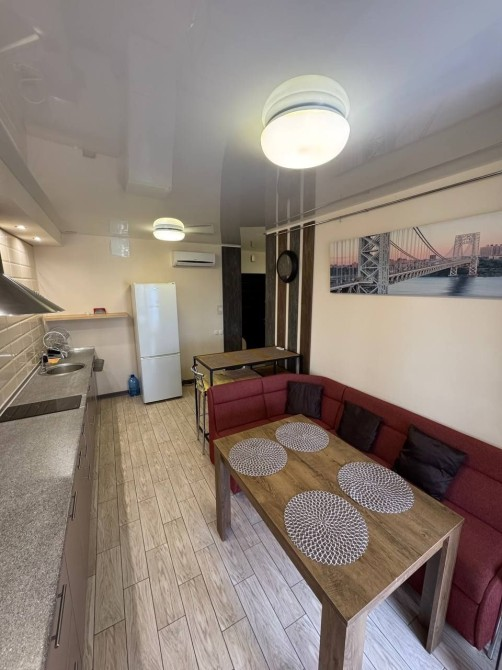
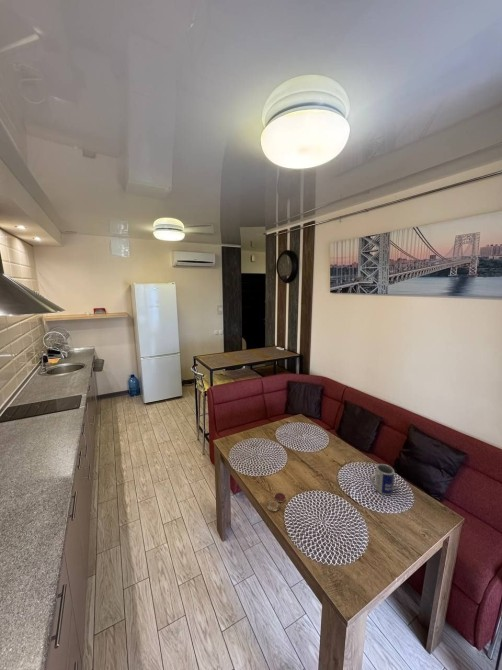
+ mug [370,463,395,496]
+ coaster [266,492,287,512]
